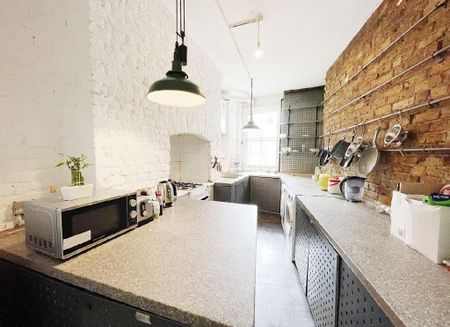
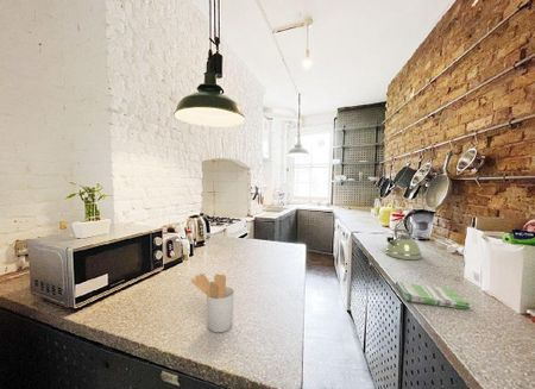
+ utensil holder [190,272,235,333]
+ kettle [384,218,423,262]
+ dish towel [395,280,471,310]
